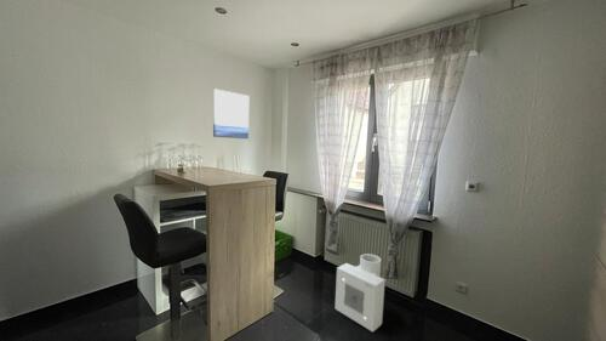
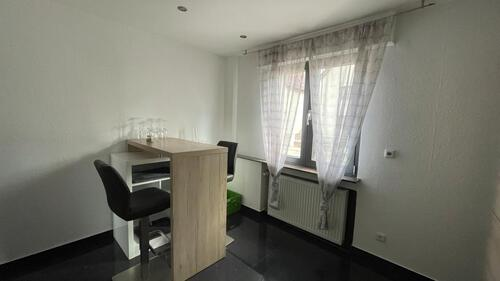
- air purifier [333,252,387,334]
- wall art [212,87,250,140]
